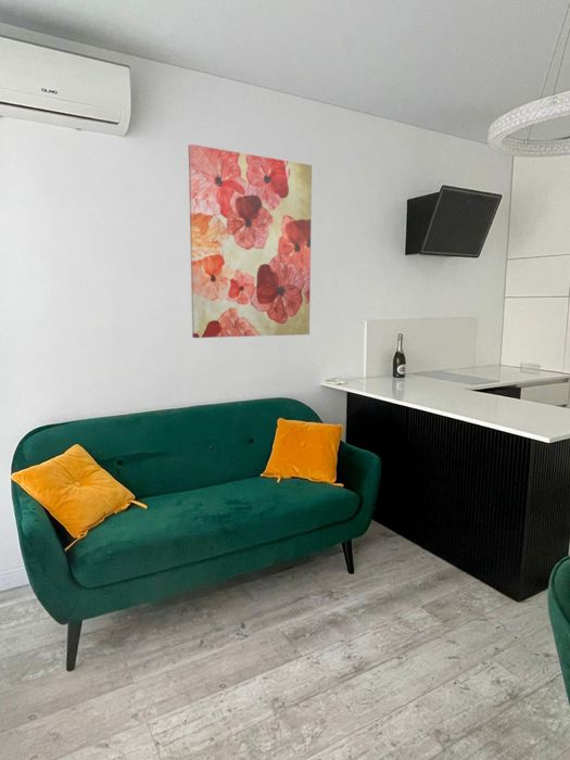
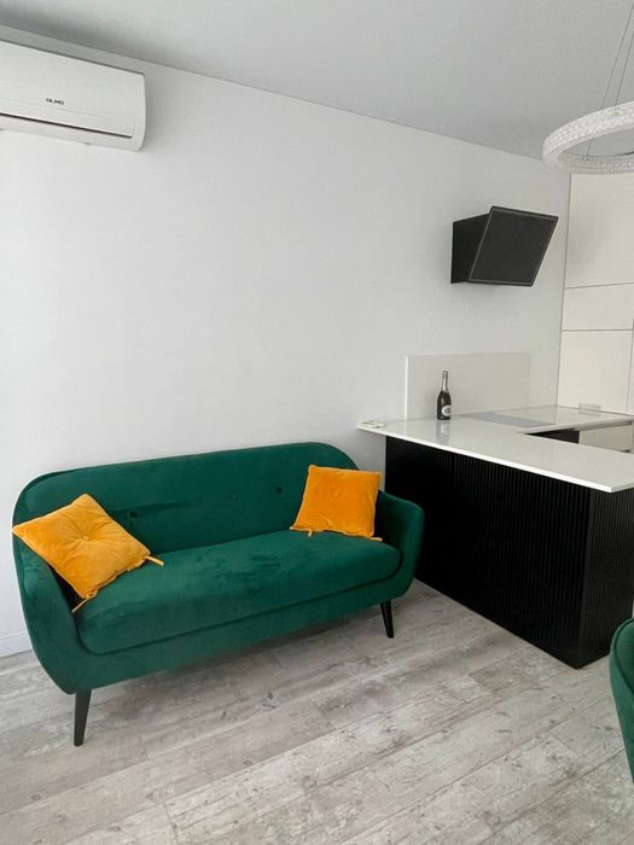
- wall art [187,143,313,339]
